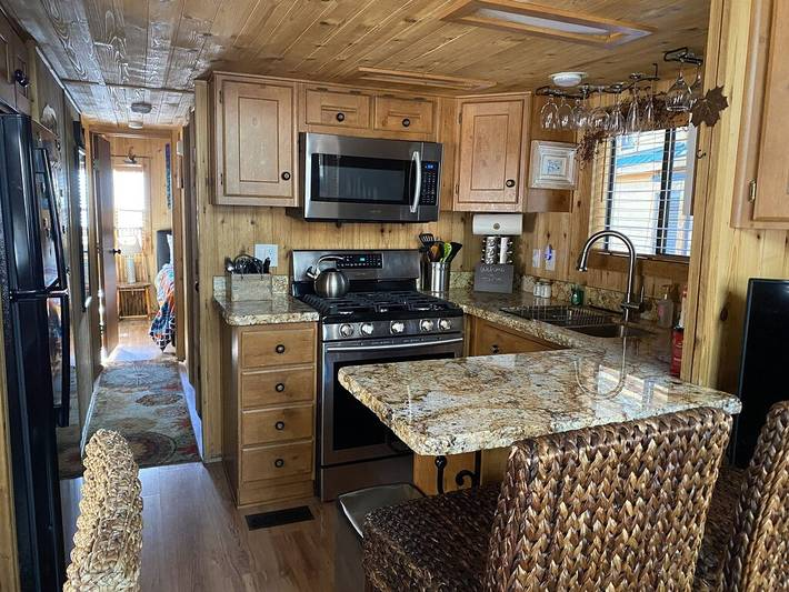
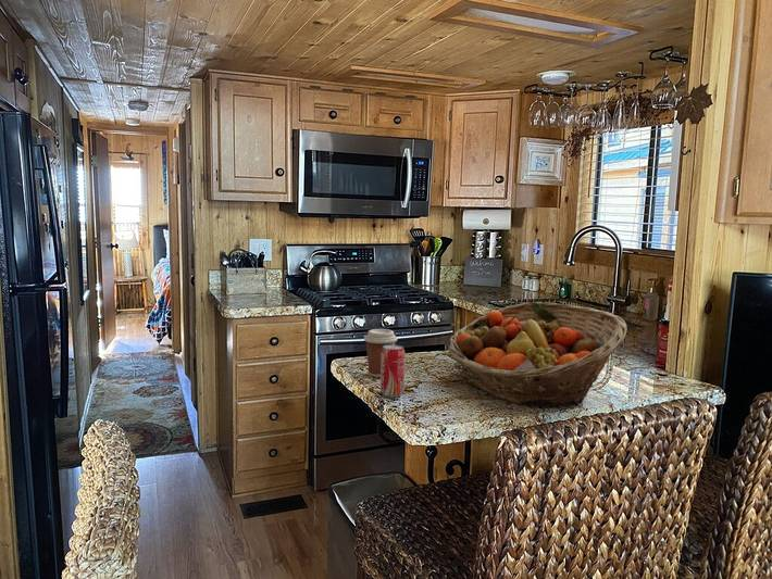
+ beverage can [379,343,406,399]
+ fruit basket [447,301,628,407]
+ coffee cup [363,328,398,378]
